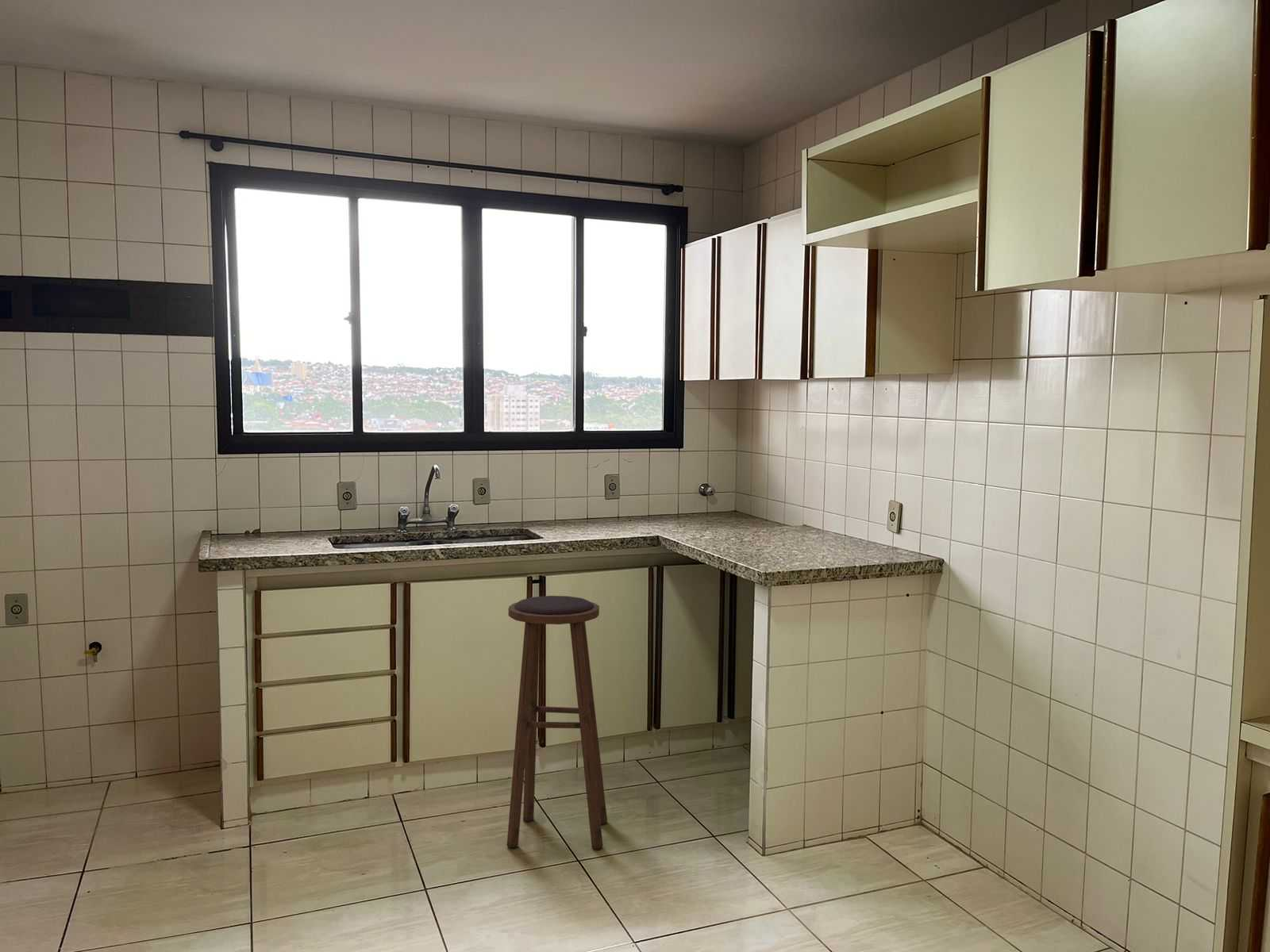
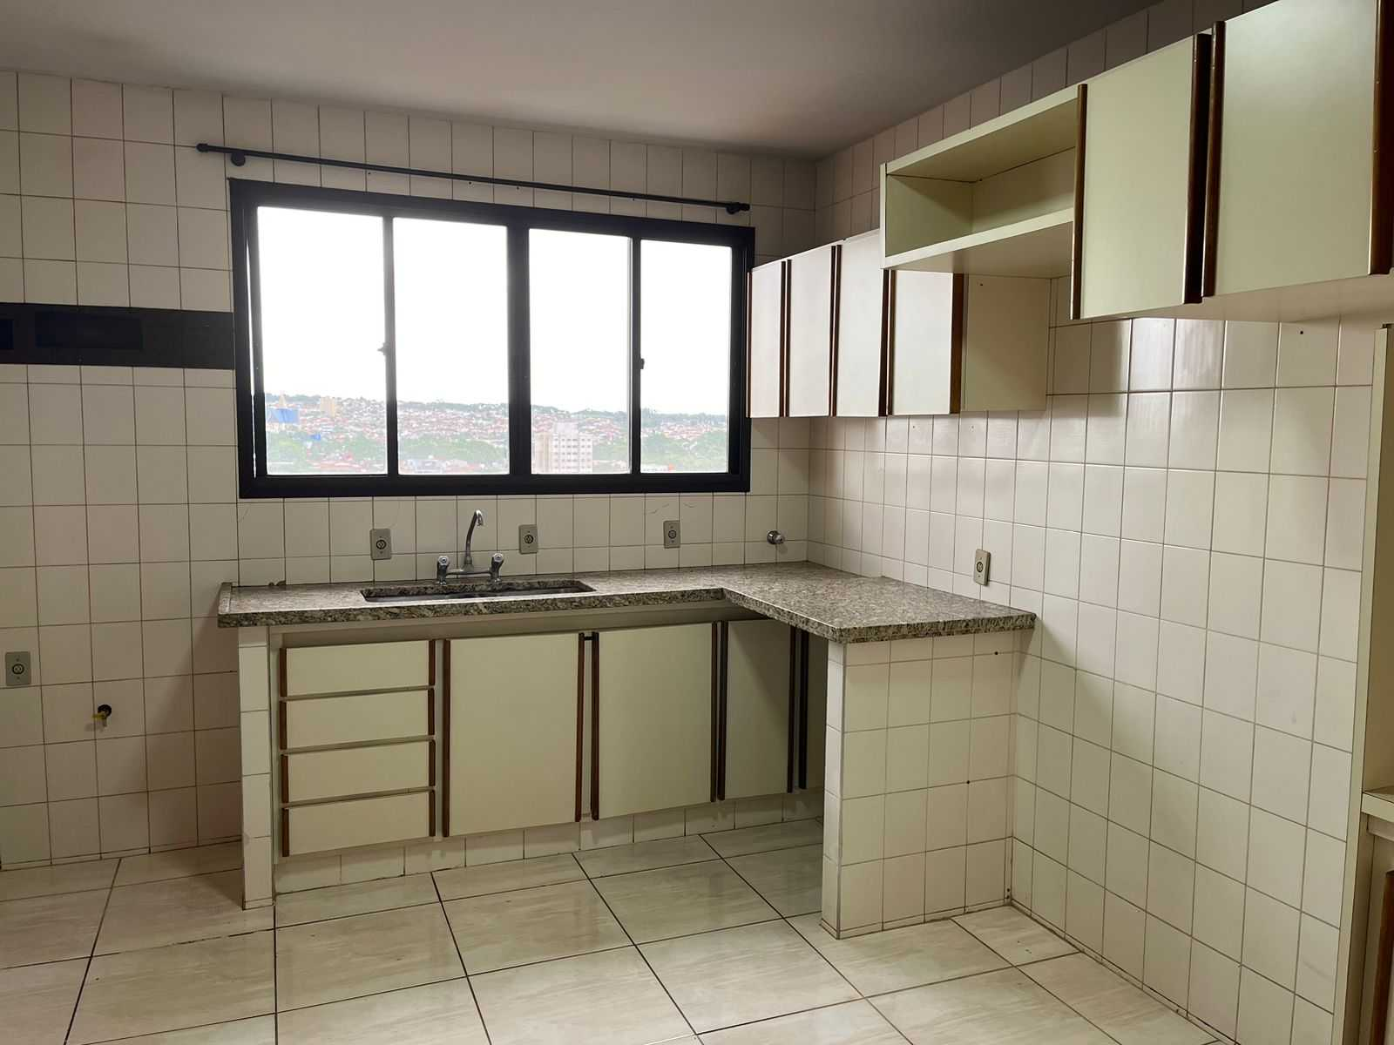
- stool [506,595,608,850]
